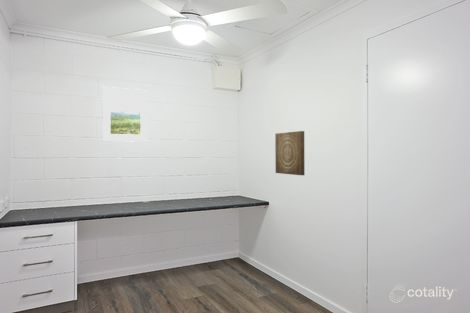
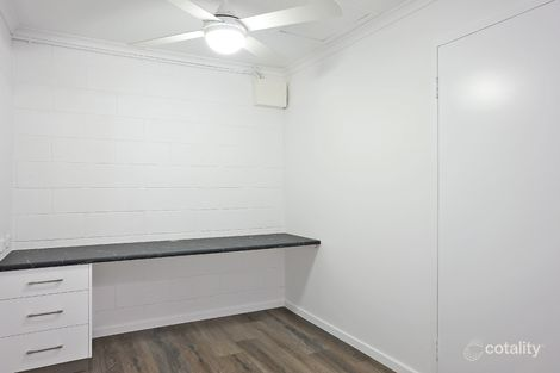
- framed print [101,86,149,143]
- wall art [274,130,306,176]
